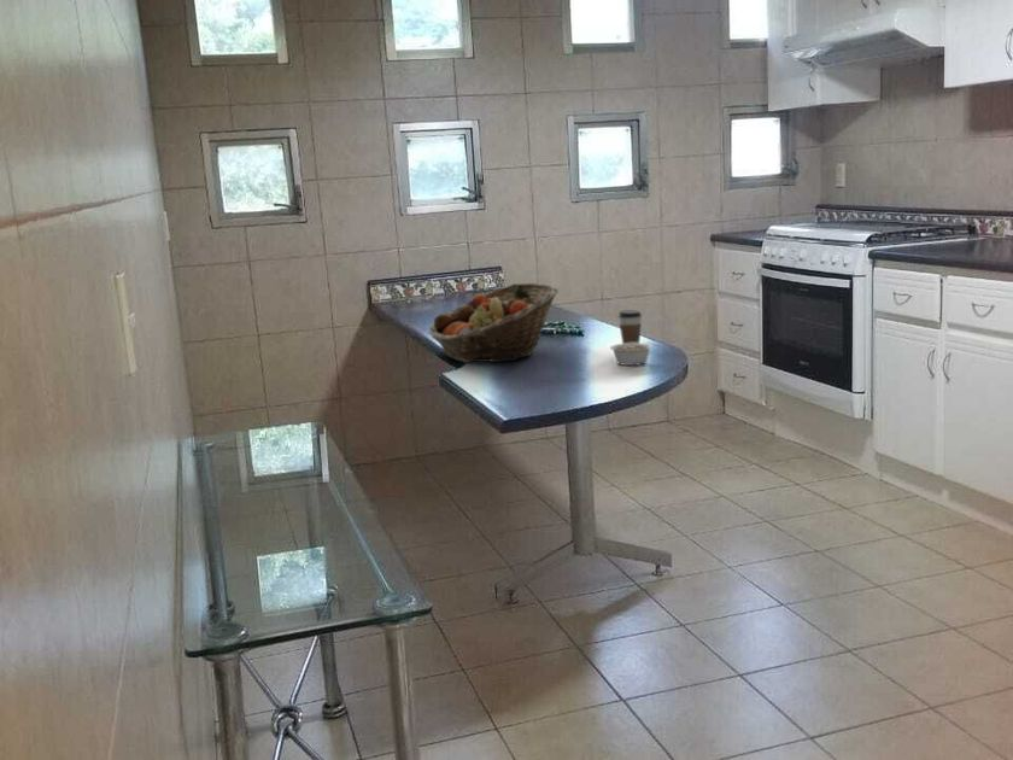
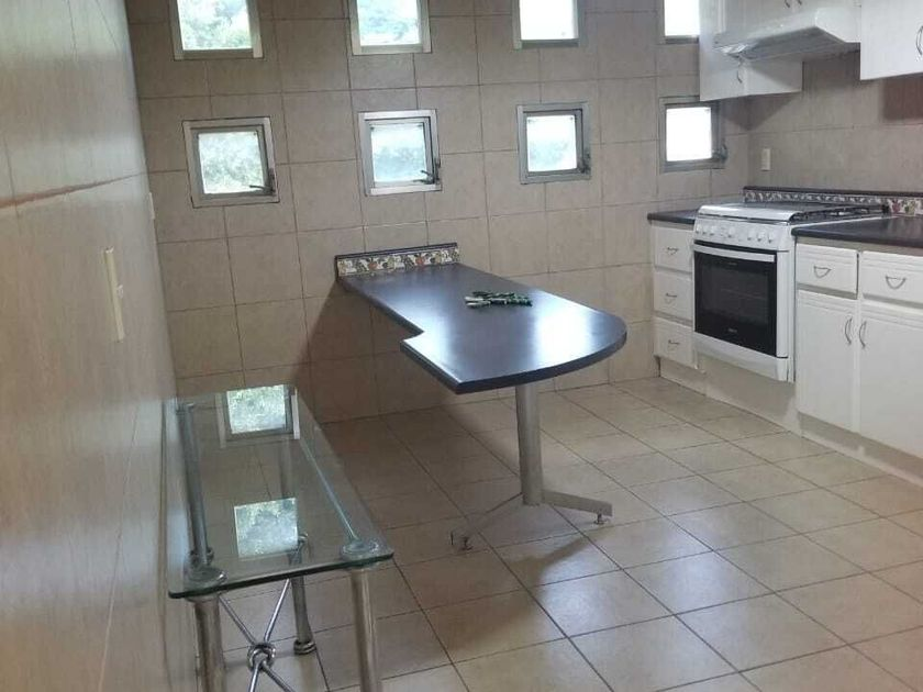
- fruit basket [427,282,560,363]
- legume [609,341,654,367]
- coffee cup [617,309,643,344]
